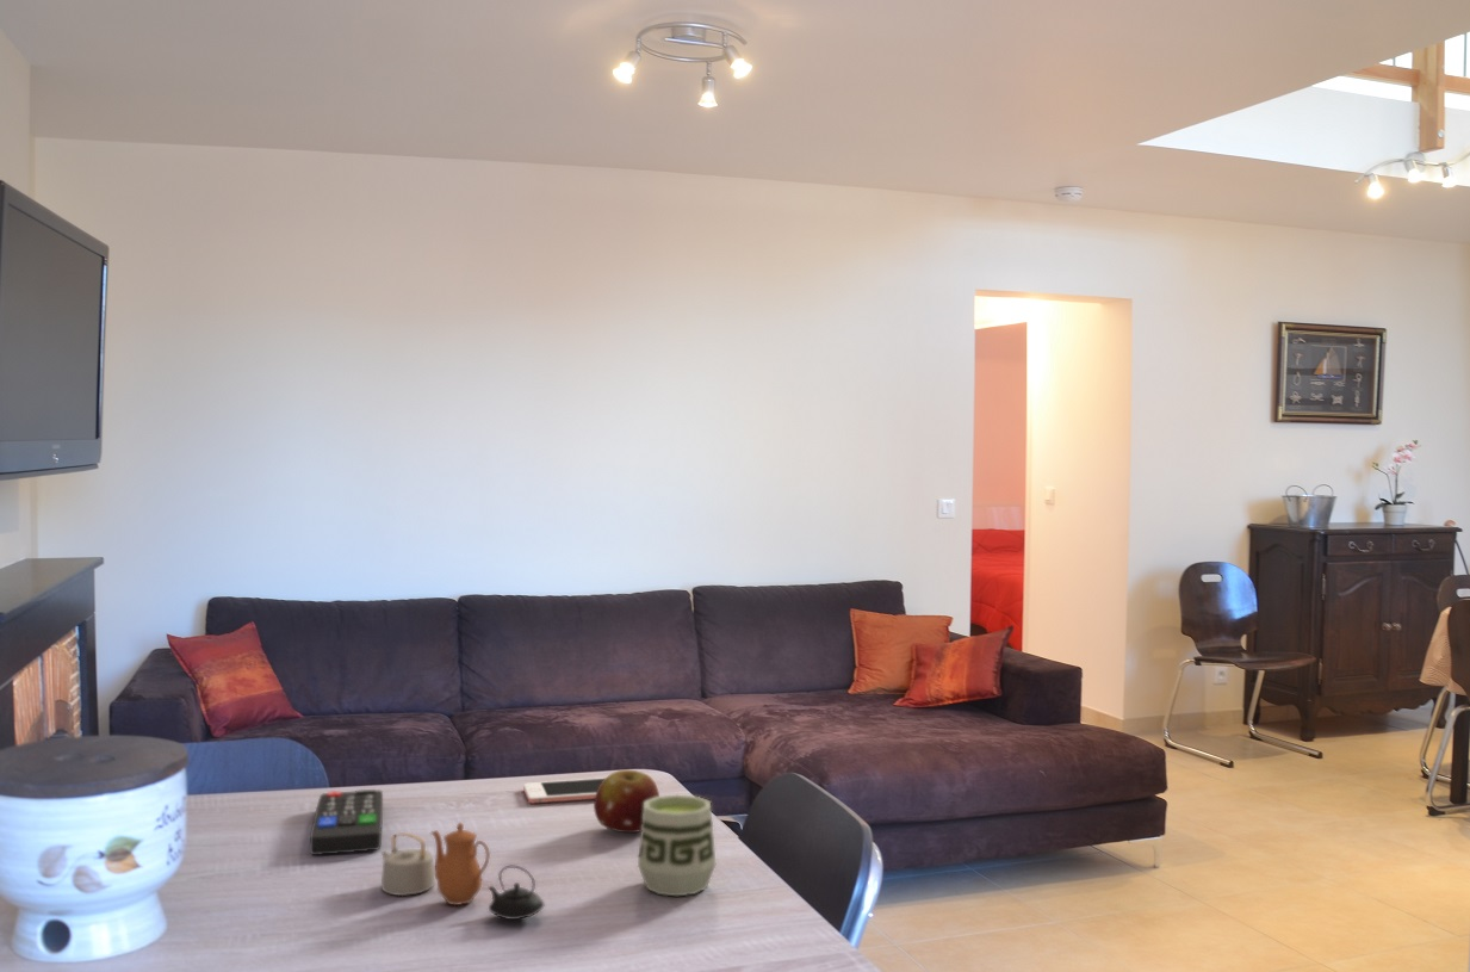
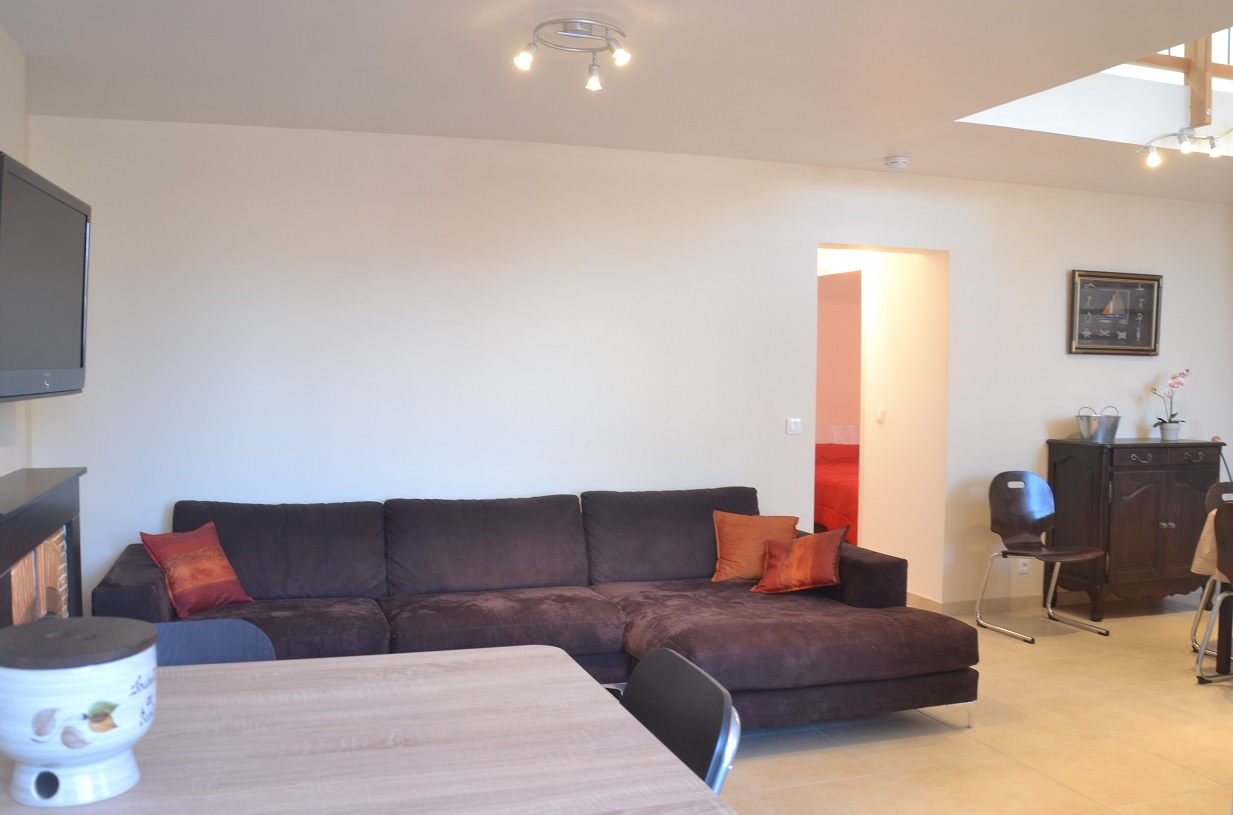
- cup [637,793,717,897]
- teapot [379,822,546,921]
- fruit [593,769,660,834]
- remote control [309,788,384,856]
- cell phone [522,776,606,805]
